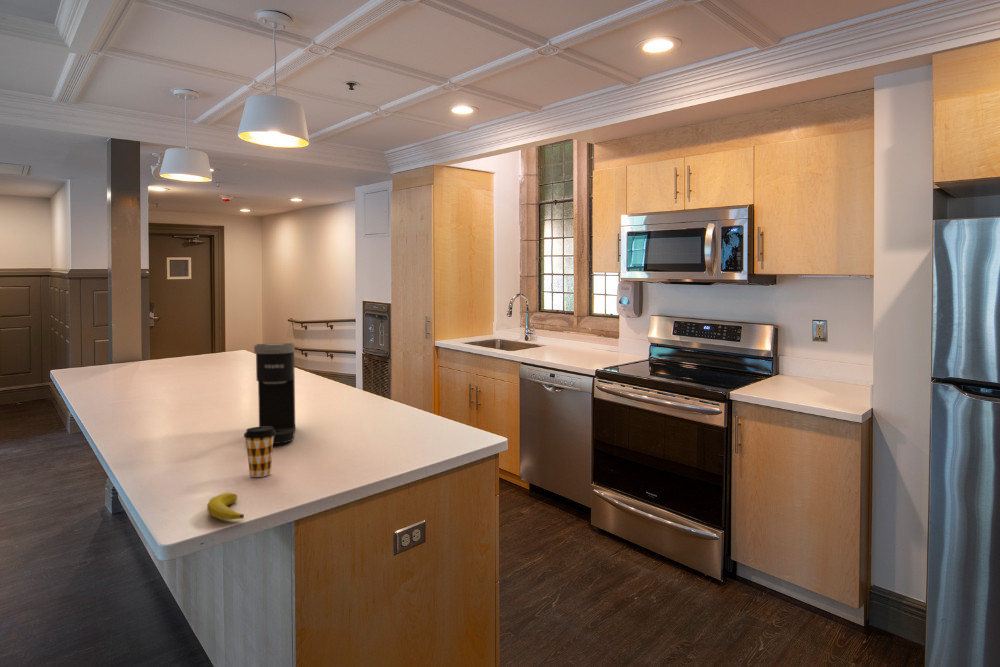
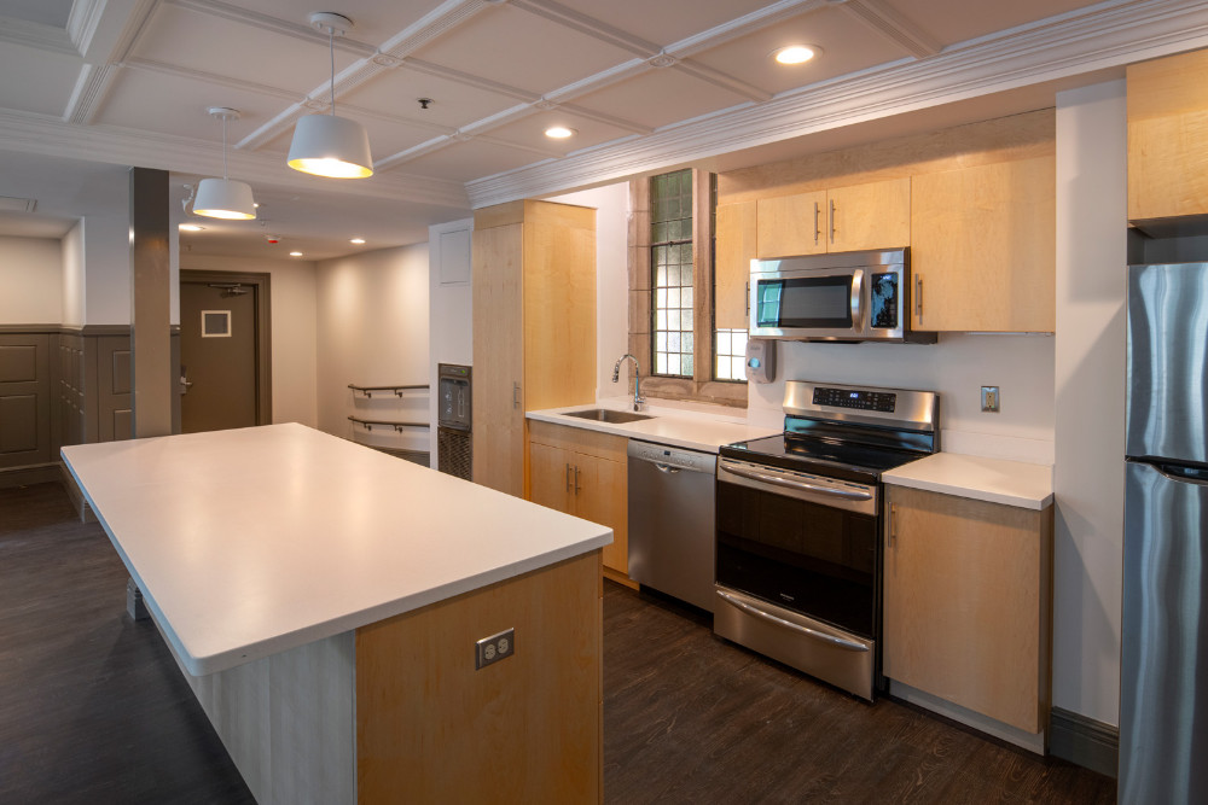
- banana [206,492,245,521]
- coffee cup [243,426,275,478]
- coffee maker [253,342,296,445]
